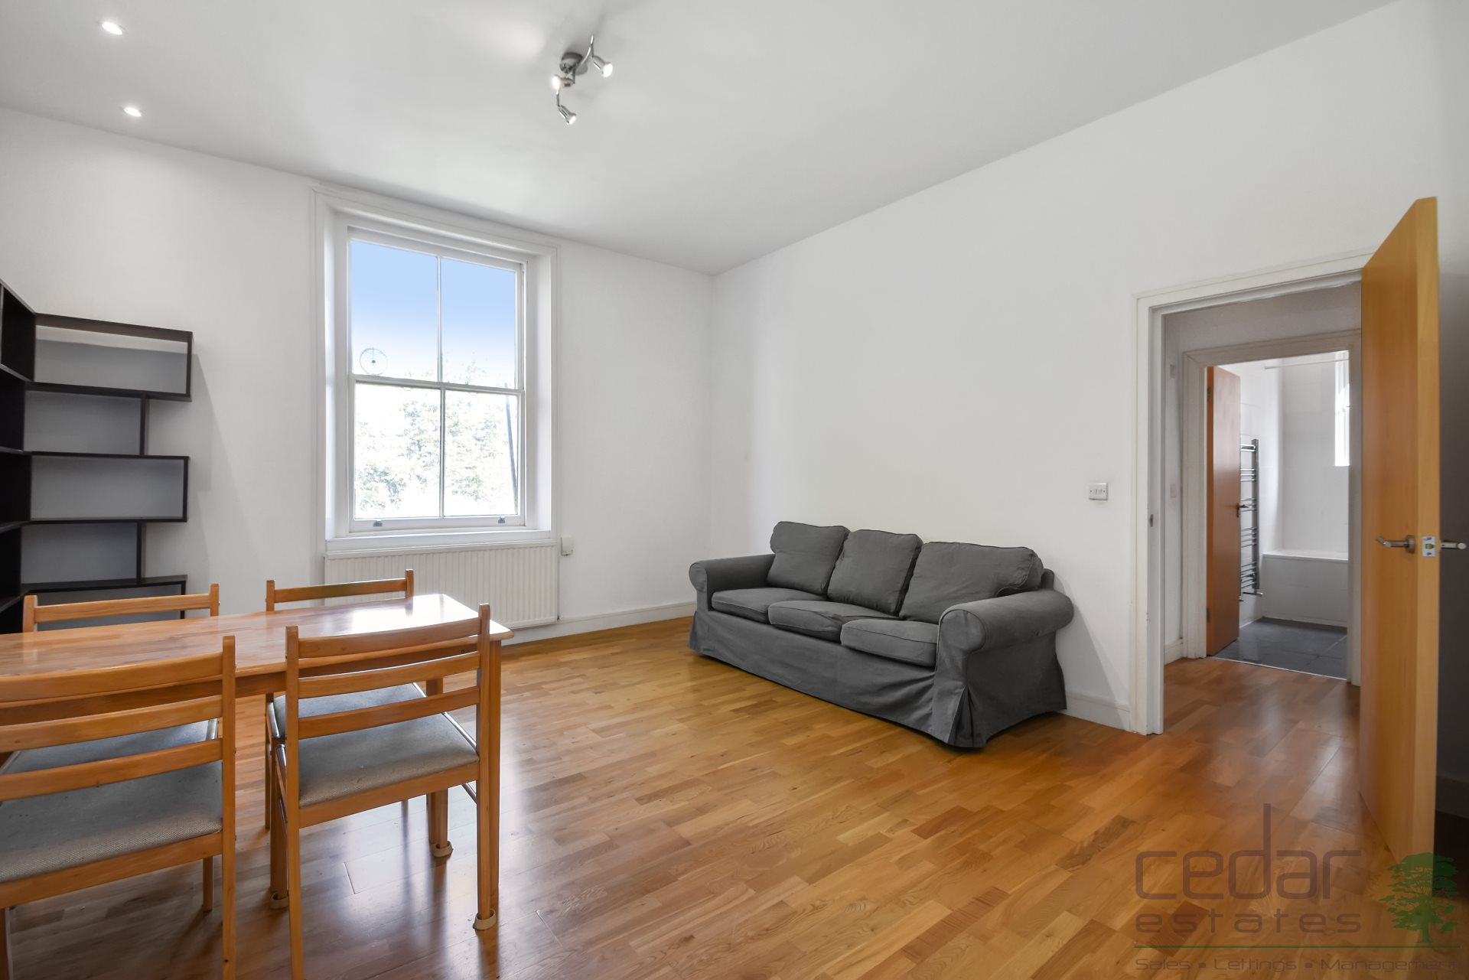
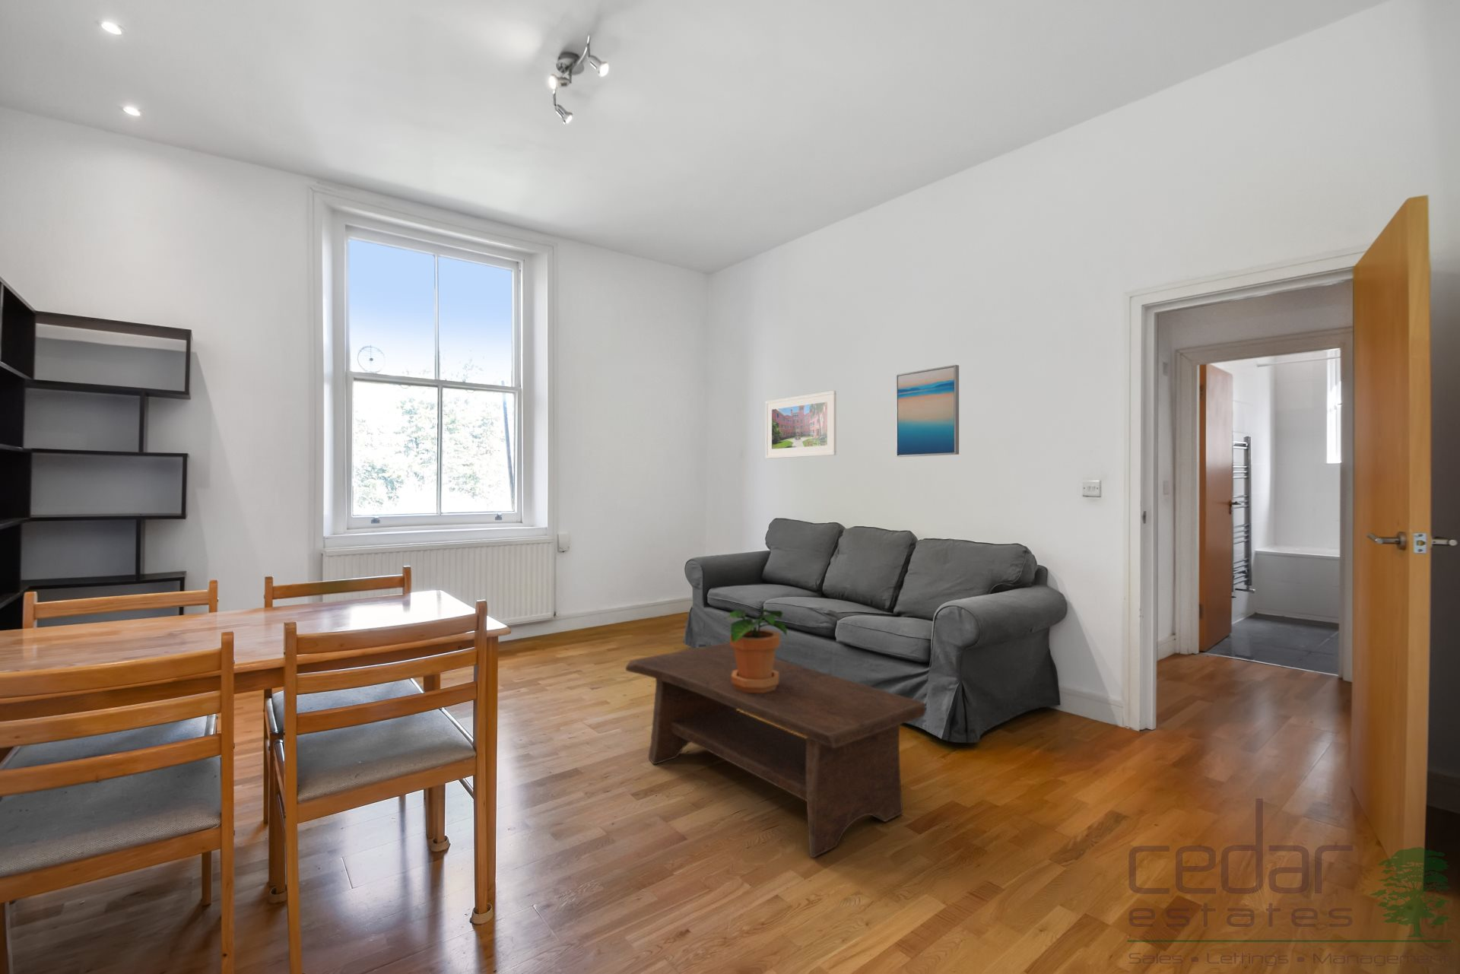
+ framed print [764,390,837,459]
+ coffee table [625,641,927,859]
+ potted plant [723,609,788,692]
+ wall art [896,364,960,458]
